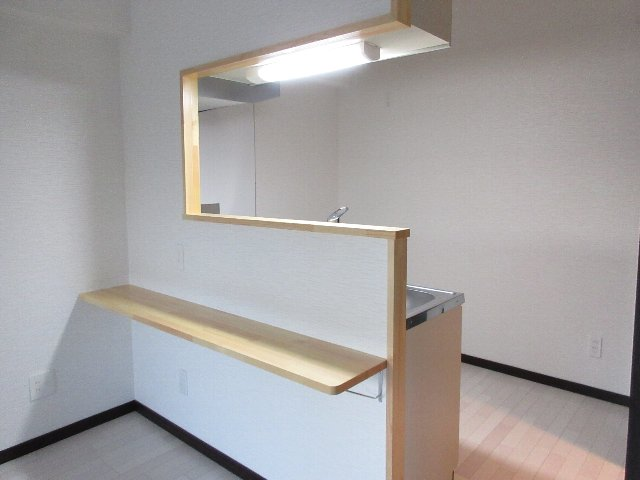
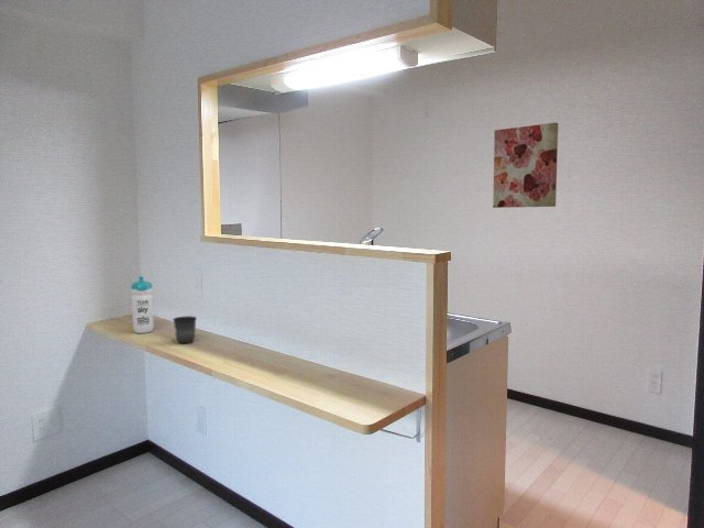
+ water bottle [130,275,155,334]
+ wall art [492,121,559,209]
+ mug [172,315,198,344]
